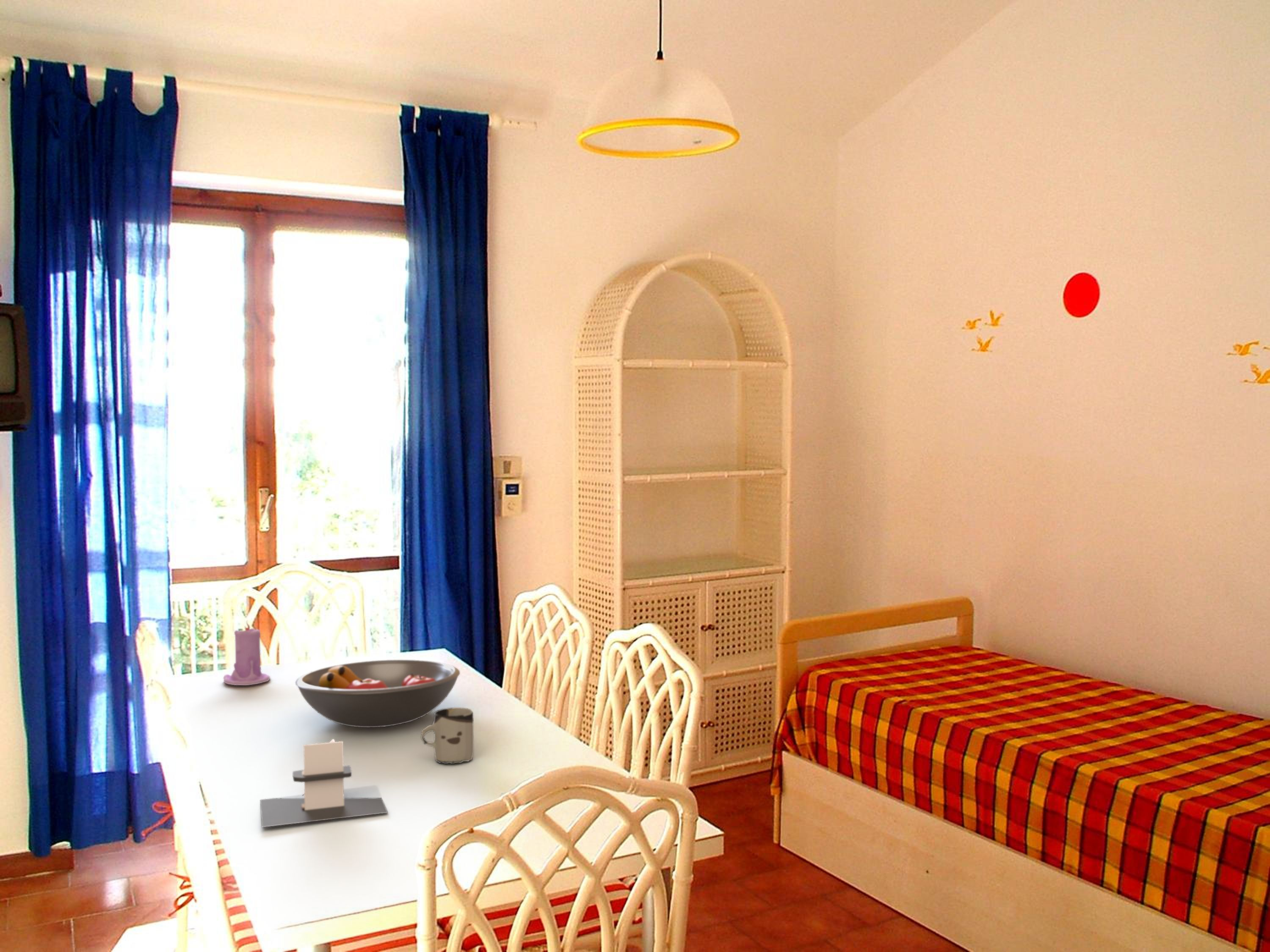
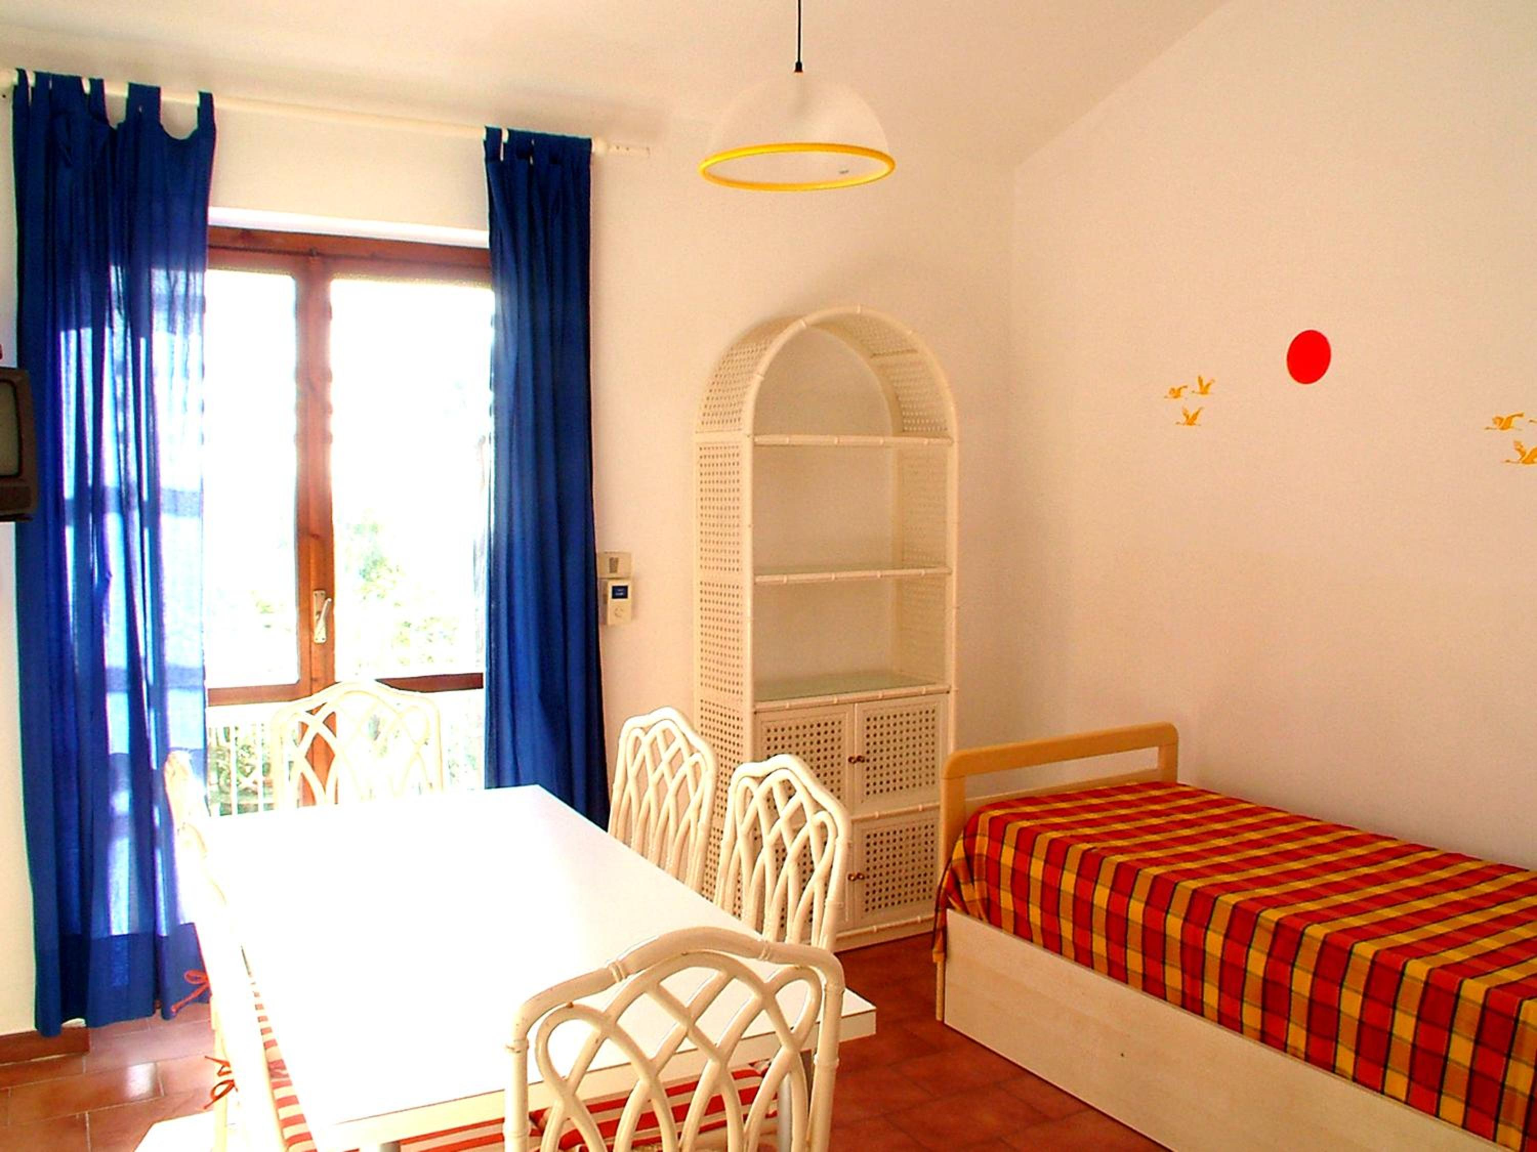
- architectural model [260,739,388,828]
- fruit bowl [295,659,461,728]
- cup [421,707,474,765]
- candle [223,620,271,686]
